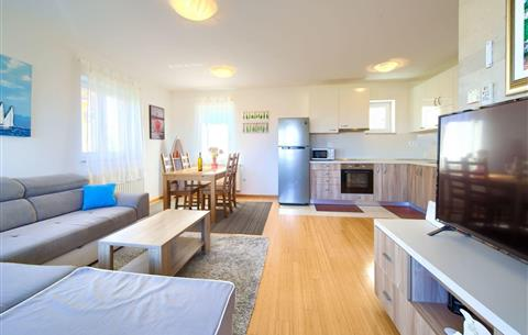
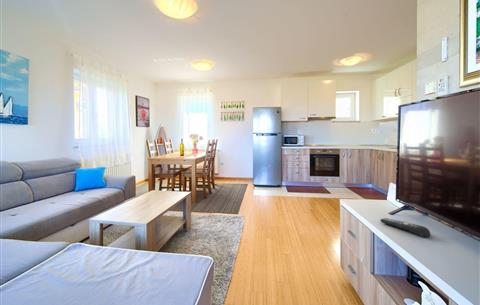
+ remote control [379,217,432,238]
